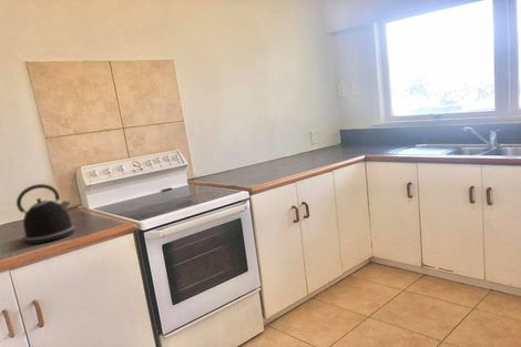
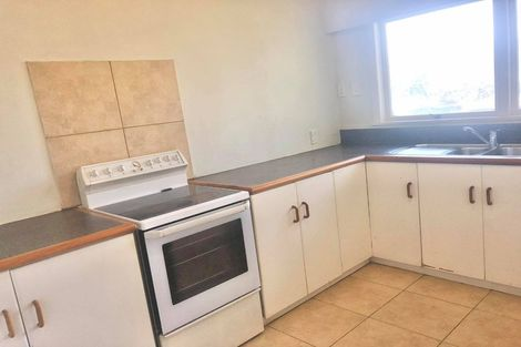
- kettle [16,183,75,245]
